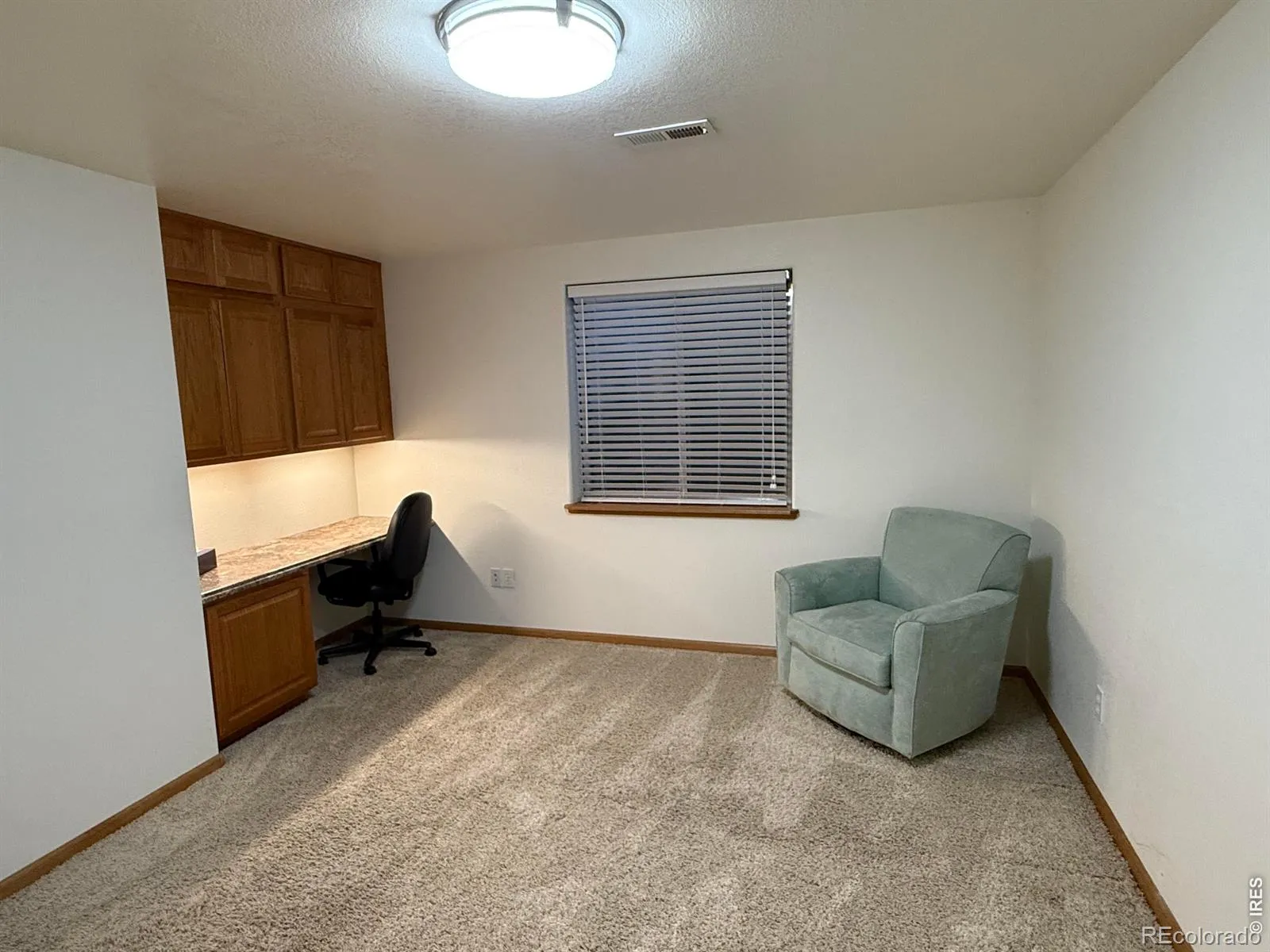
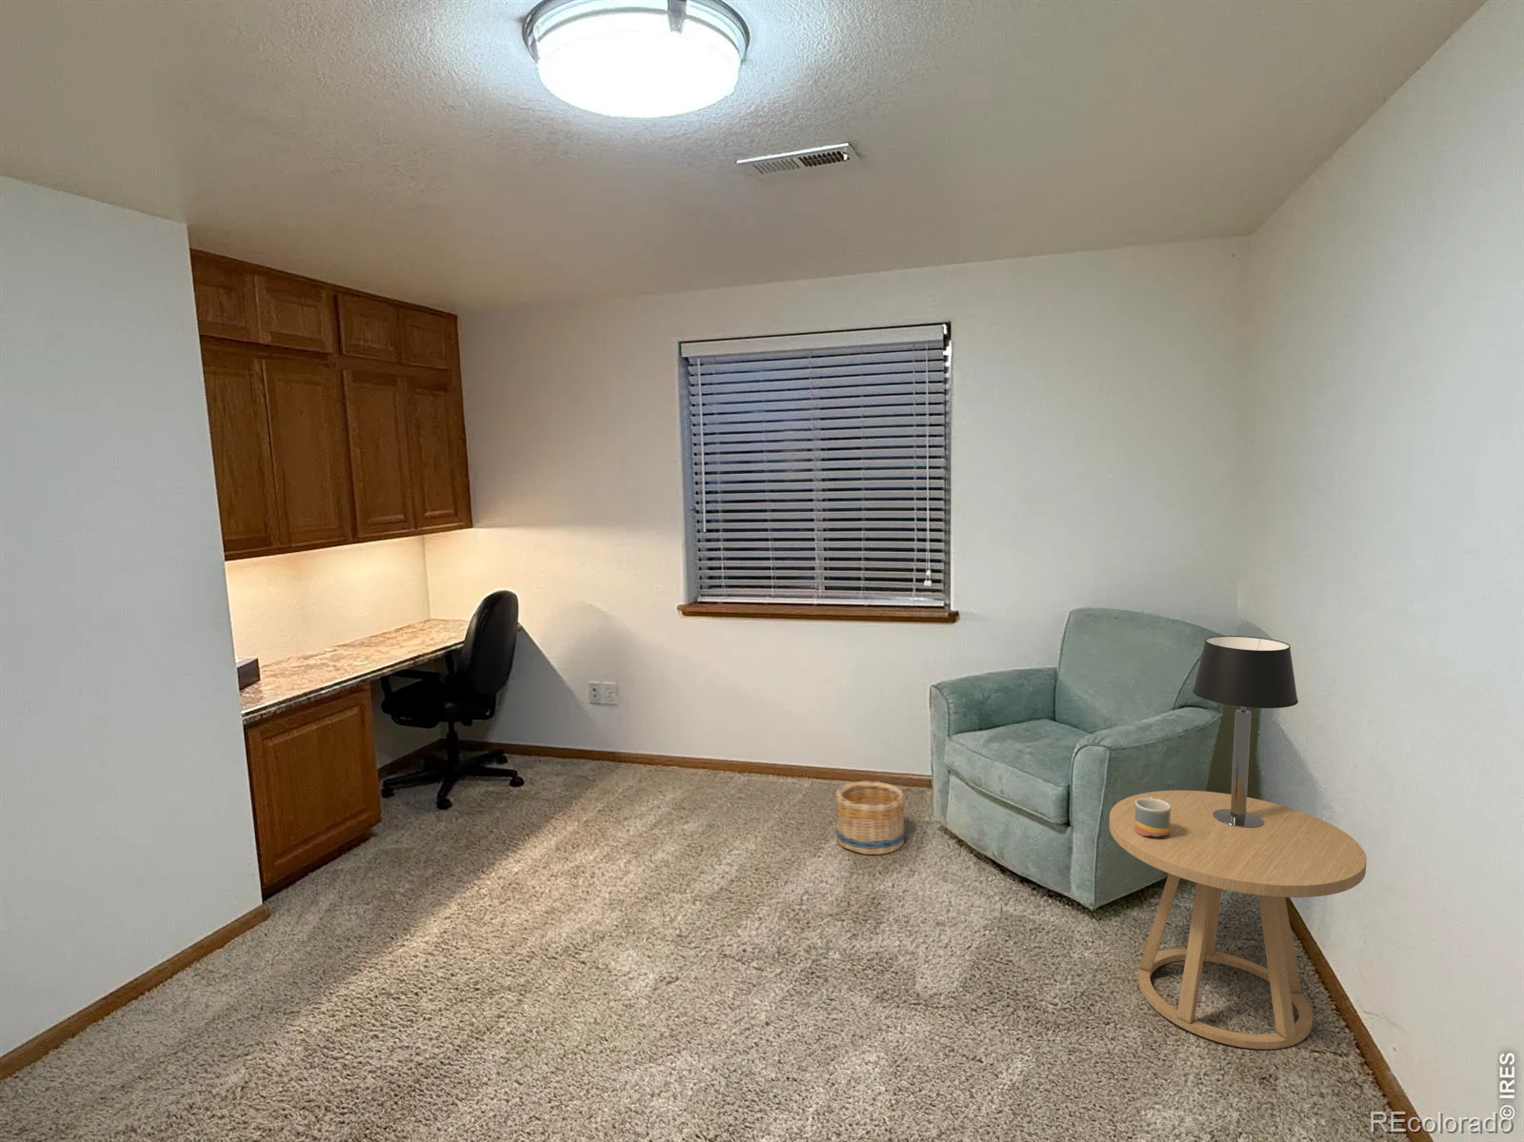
+ basket [834,781,906,855]
+ side table [1109,789,1368,1050]
+ mug [1134,797,1171,839]
+ table lamp [1192,635,1300,828]
